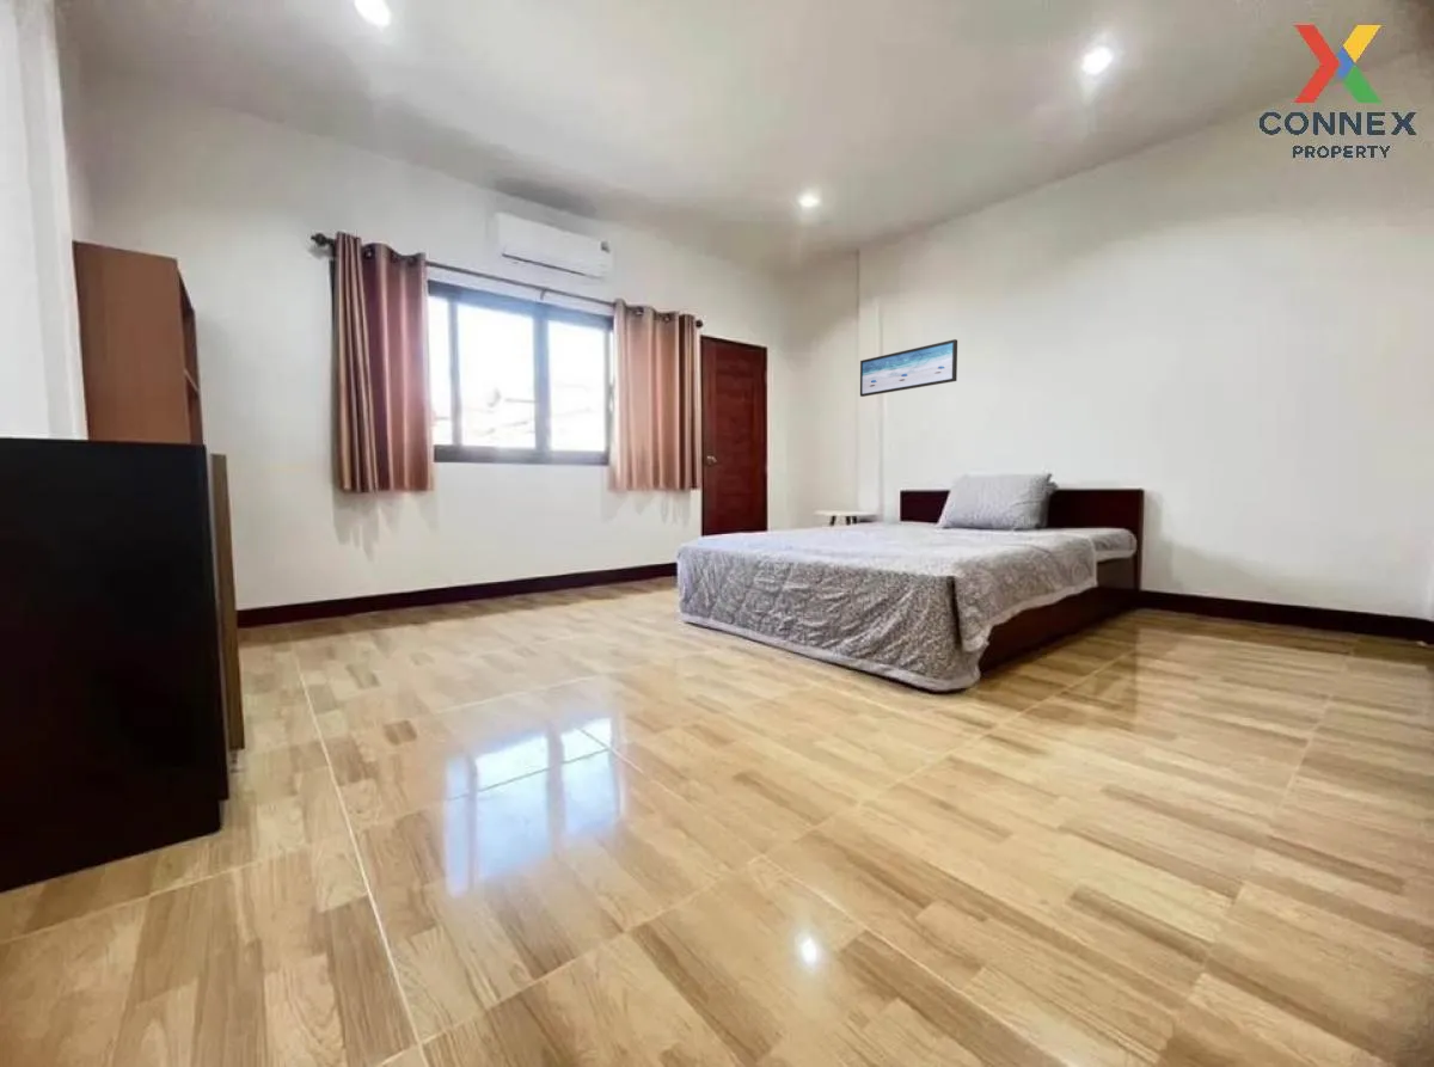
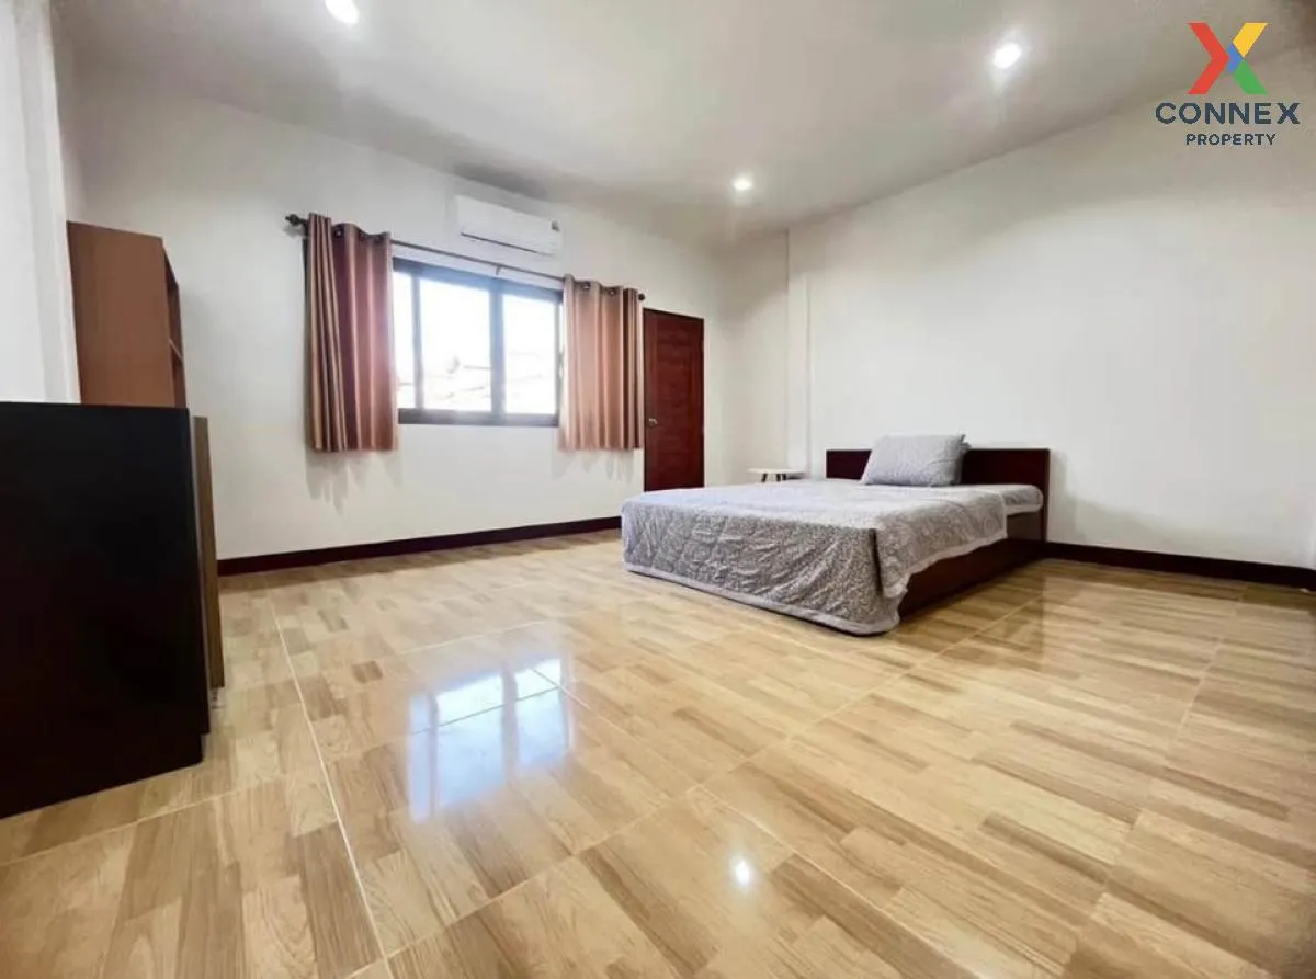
- wall art [859,338,958,398]
